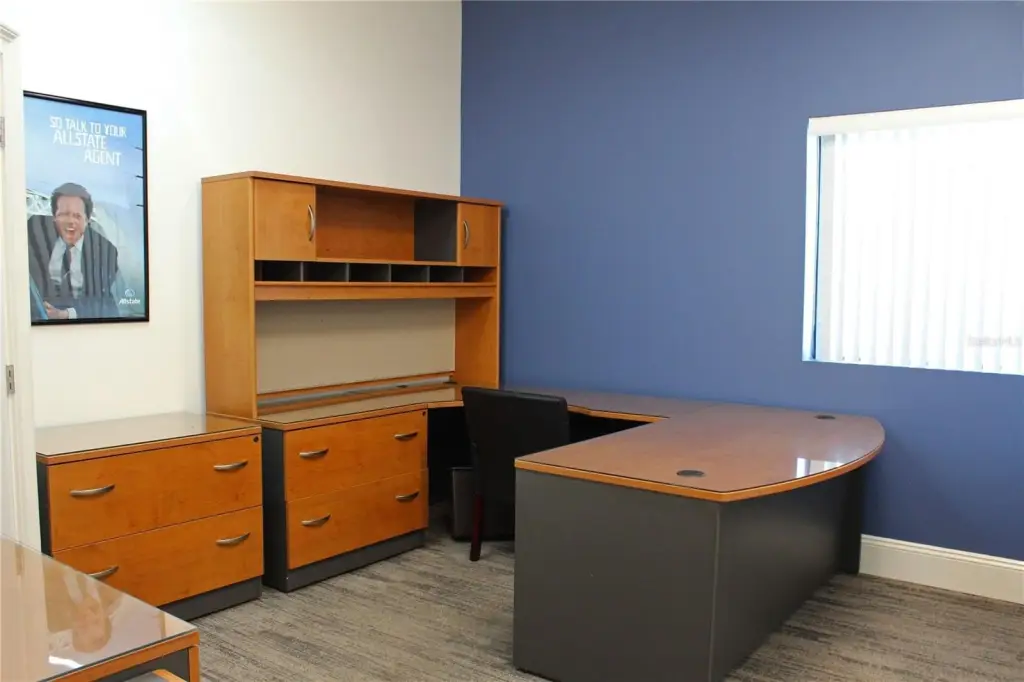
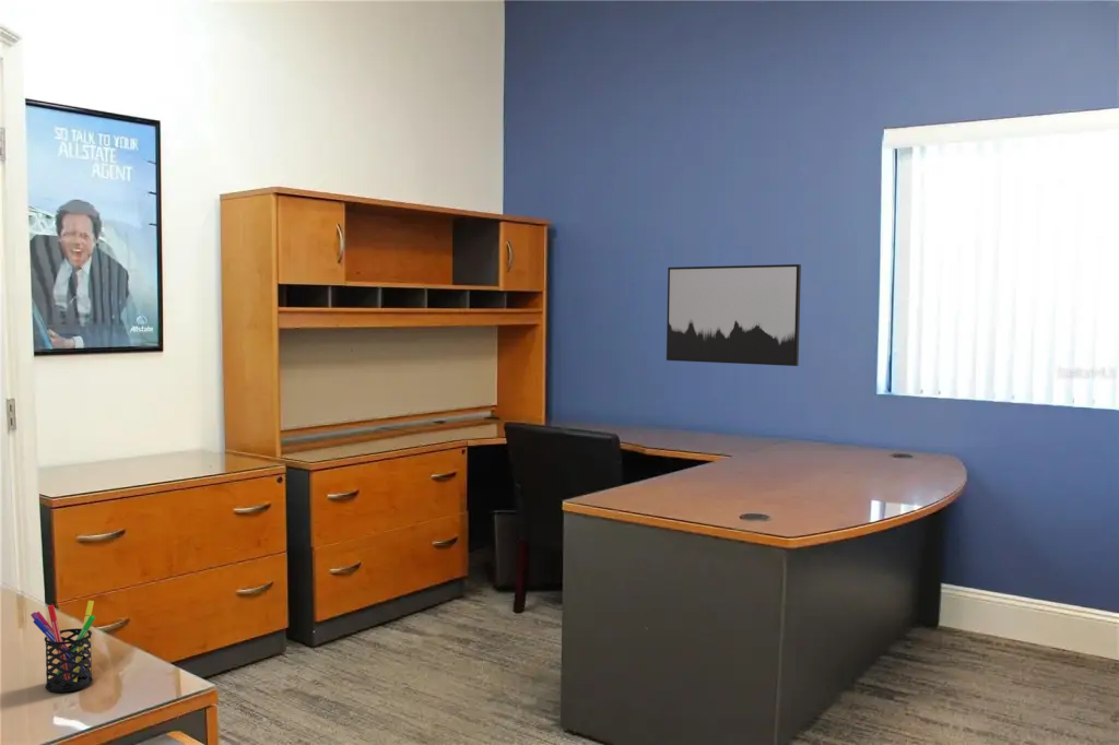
+ wall art [665,263,802,367]
+ pen holder [30,600,96,694]
